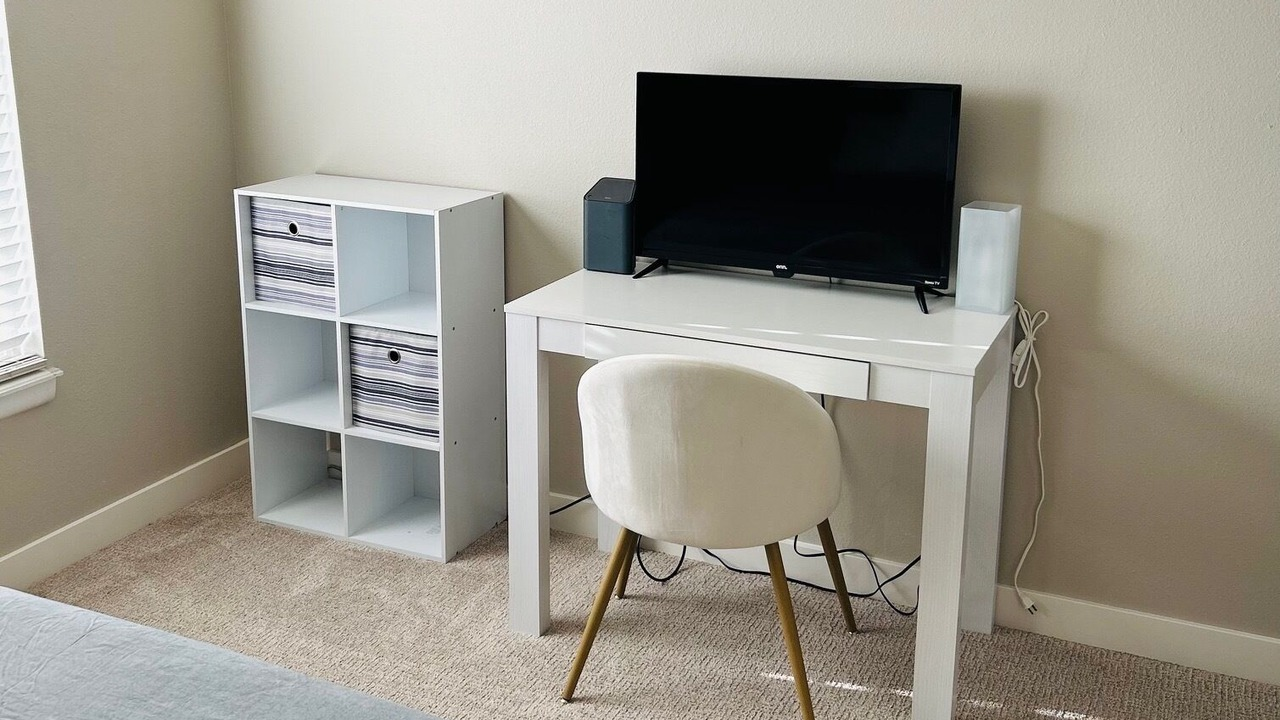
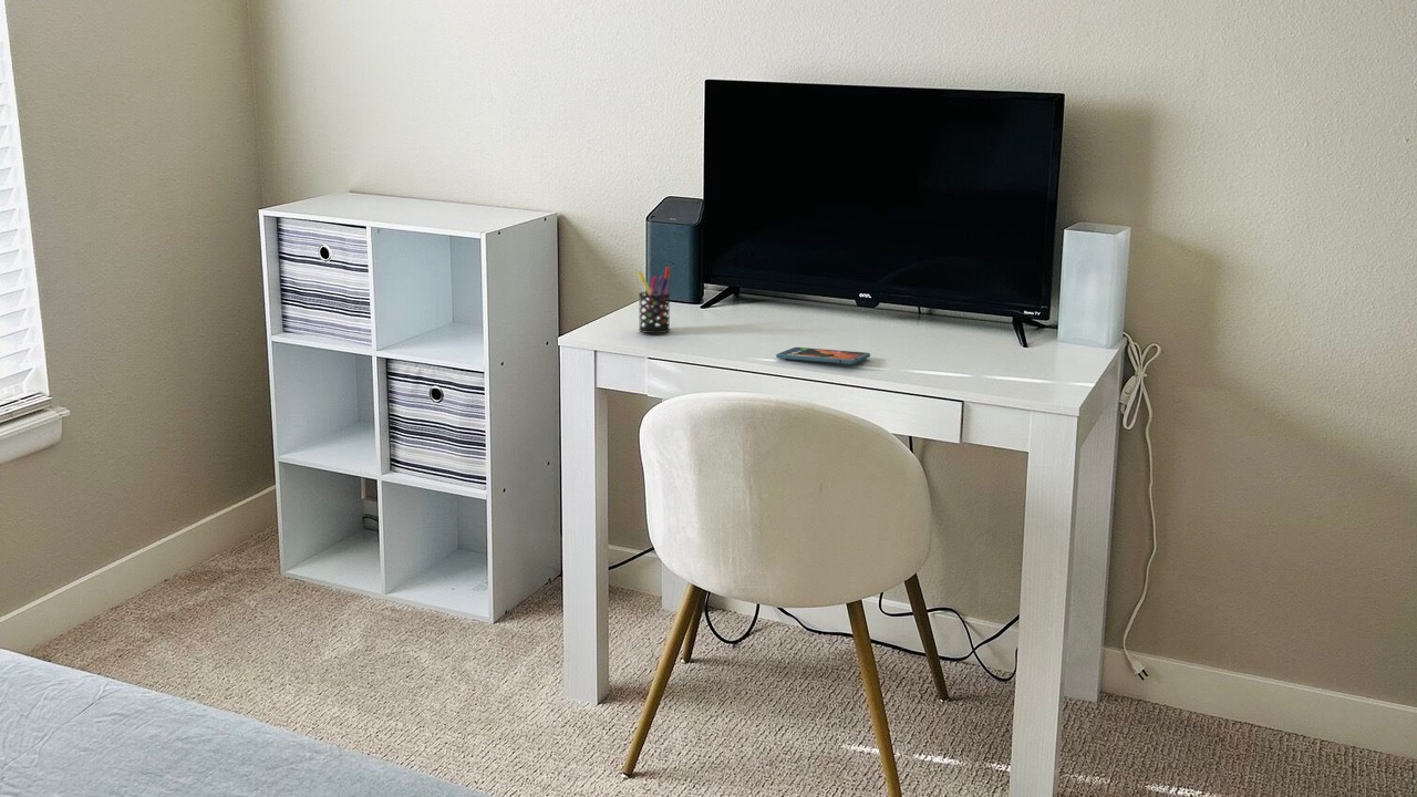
+ smartphone [775,346,871,366]
+ pen holder [637,266,671,334]
